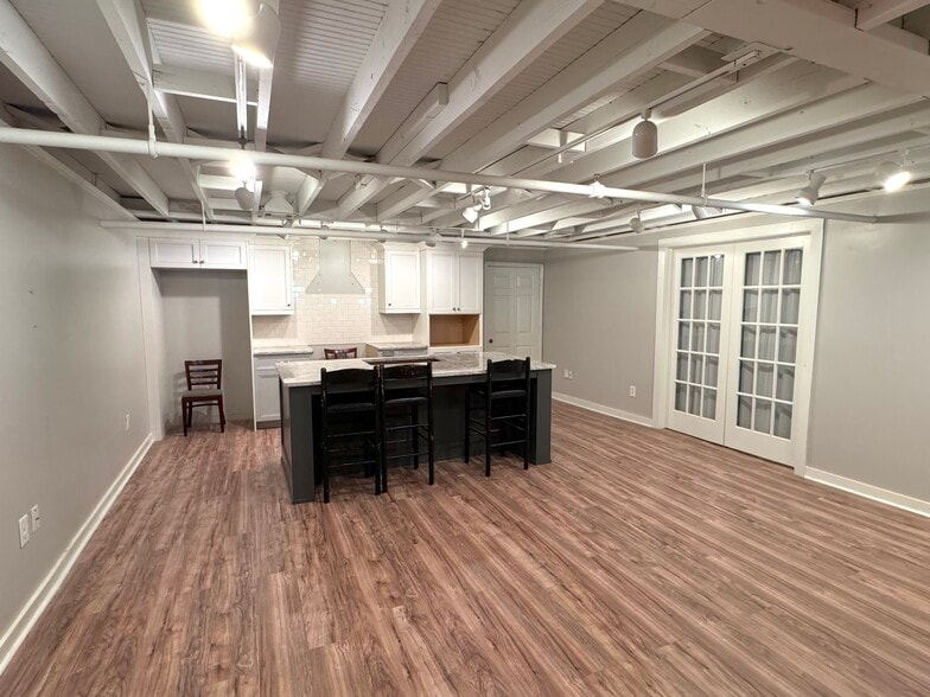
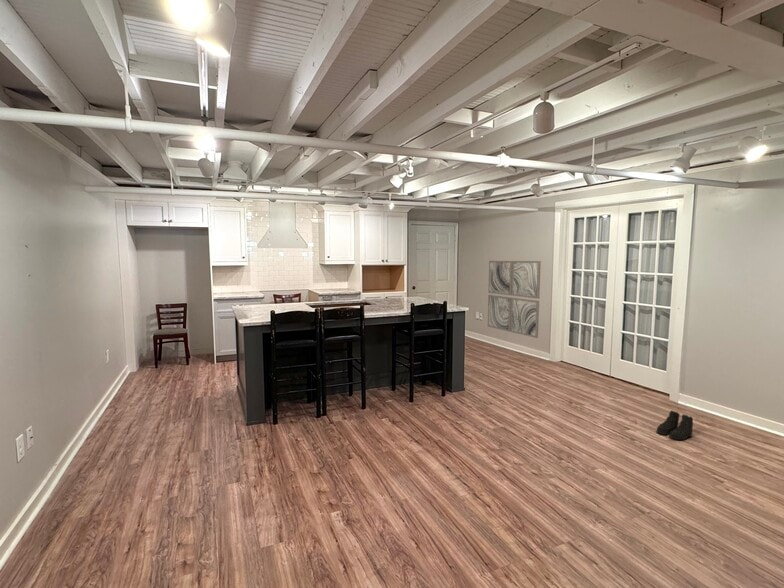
+ boots [656,409,694,442]
+ wall art [487,260,542,339]
